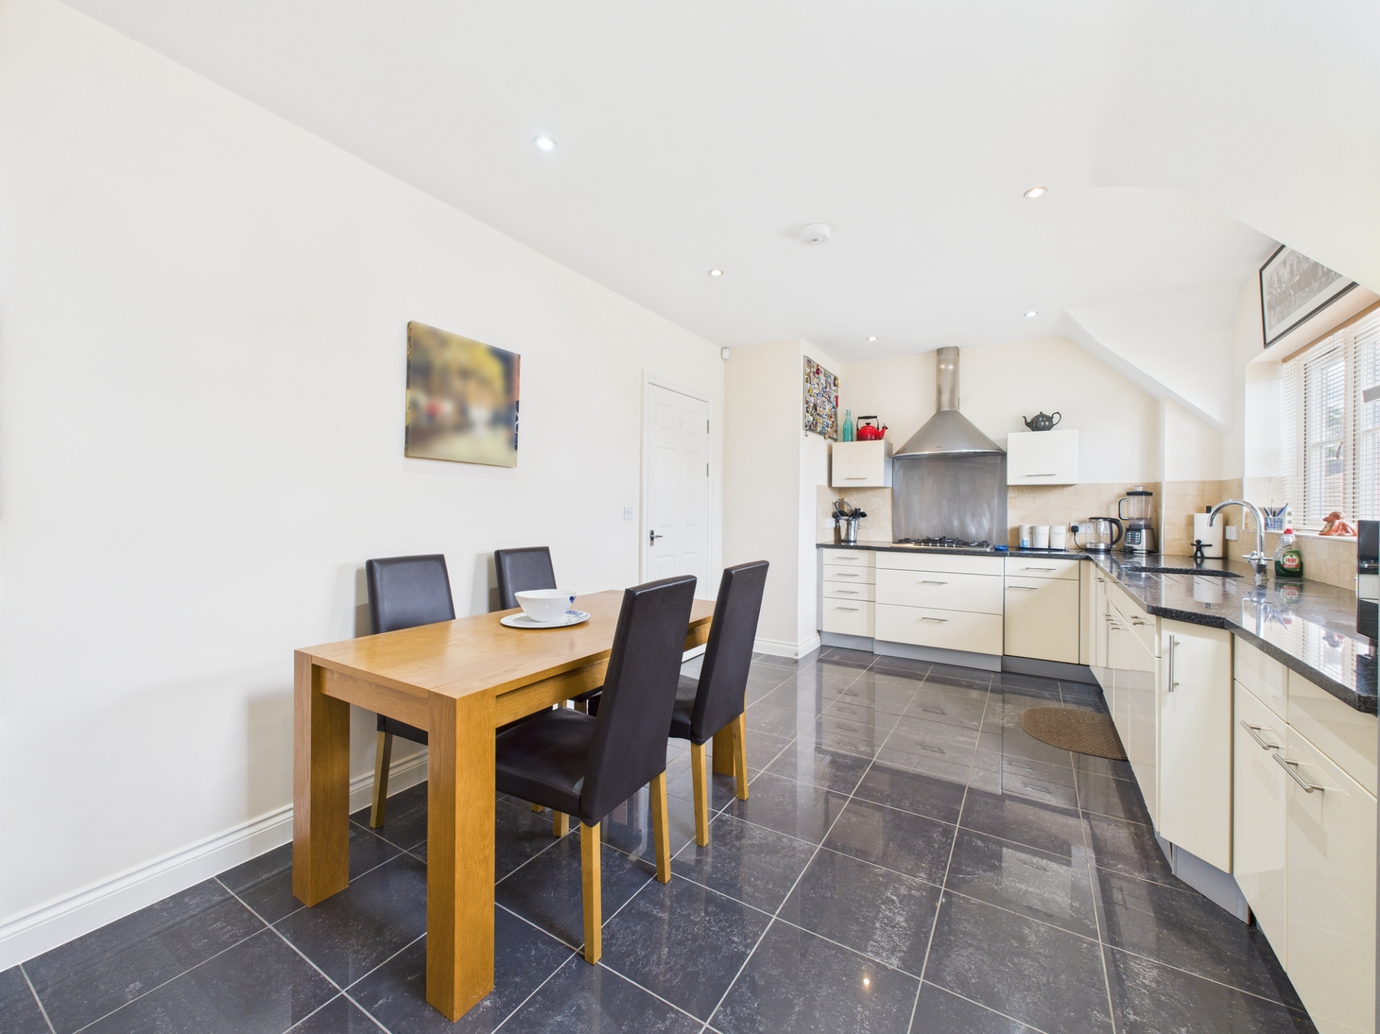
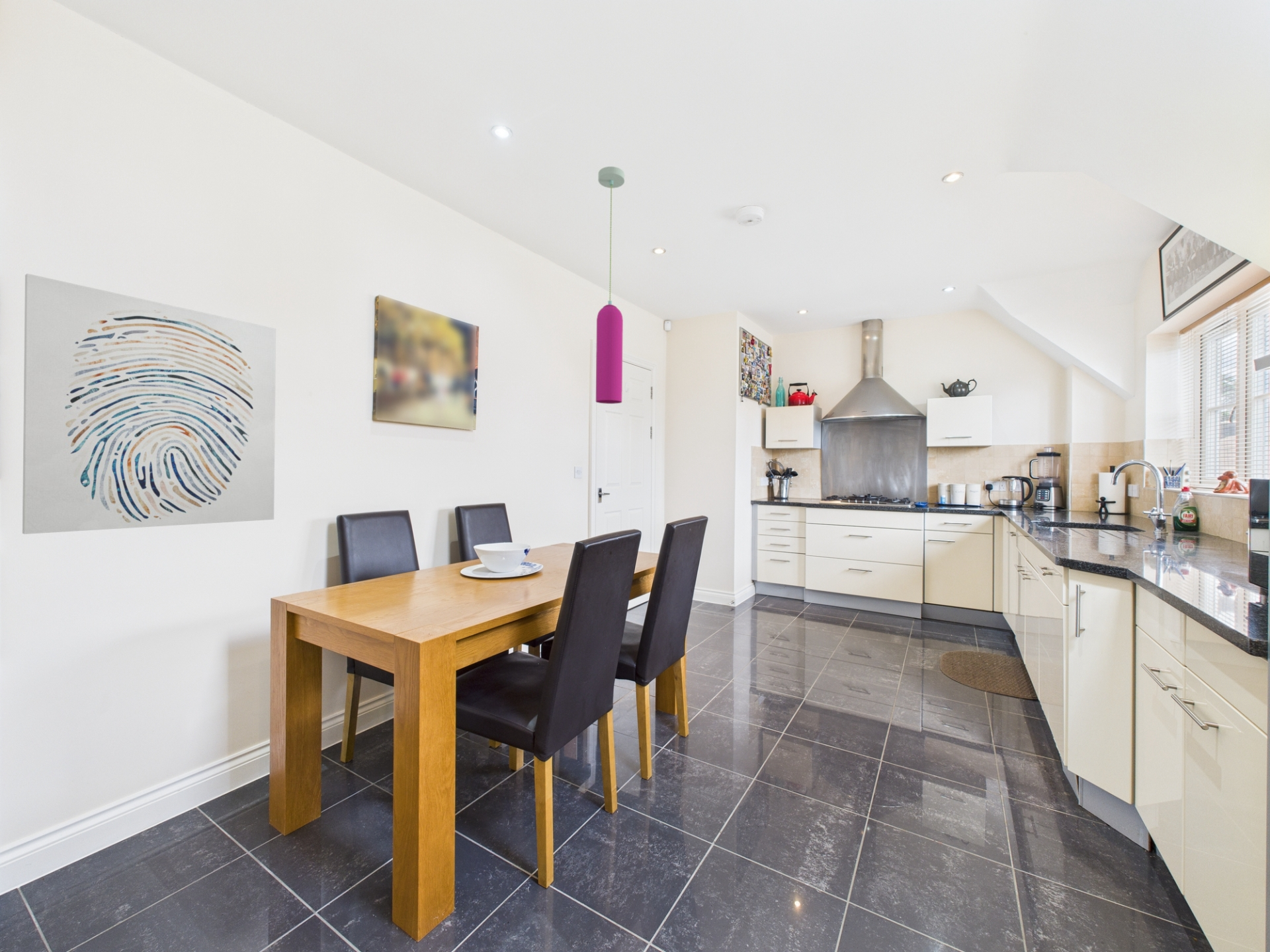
+ wall art [22,273,276,535]
+ pendant light [595,166,625,405]
